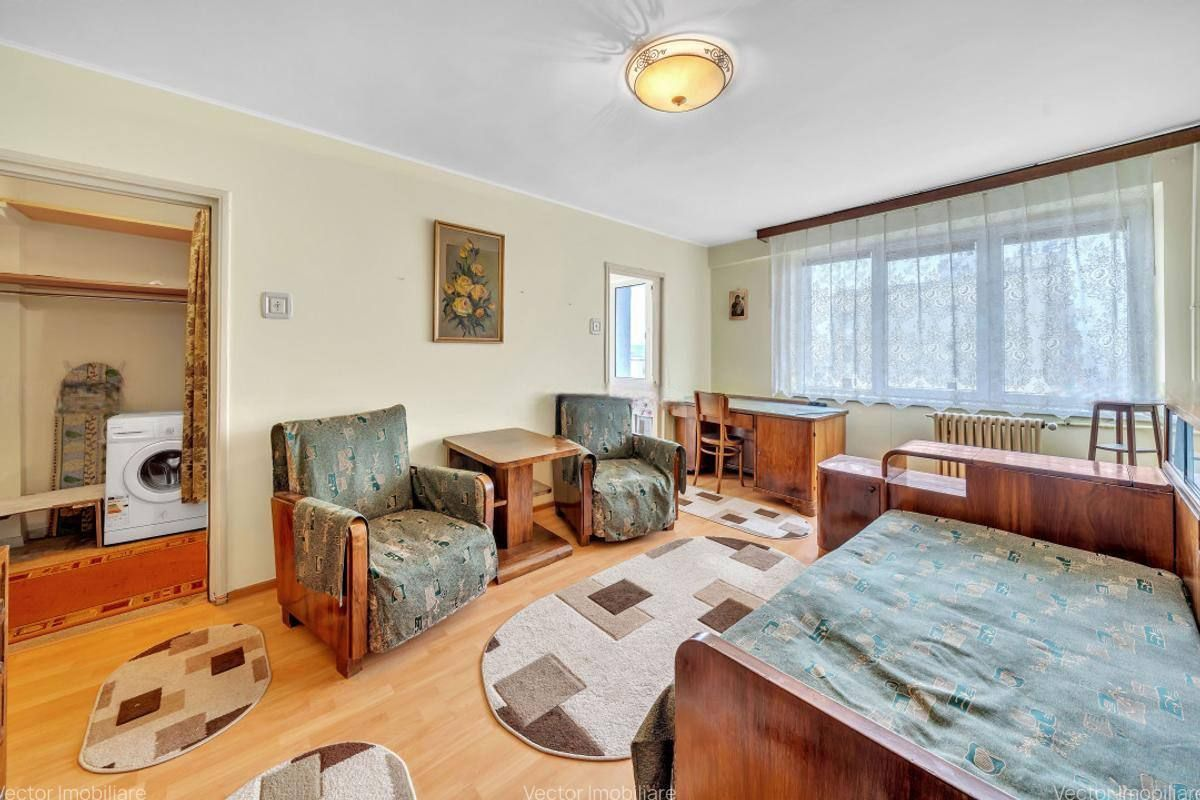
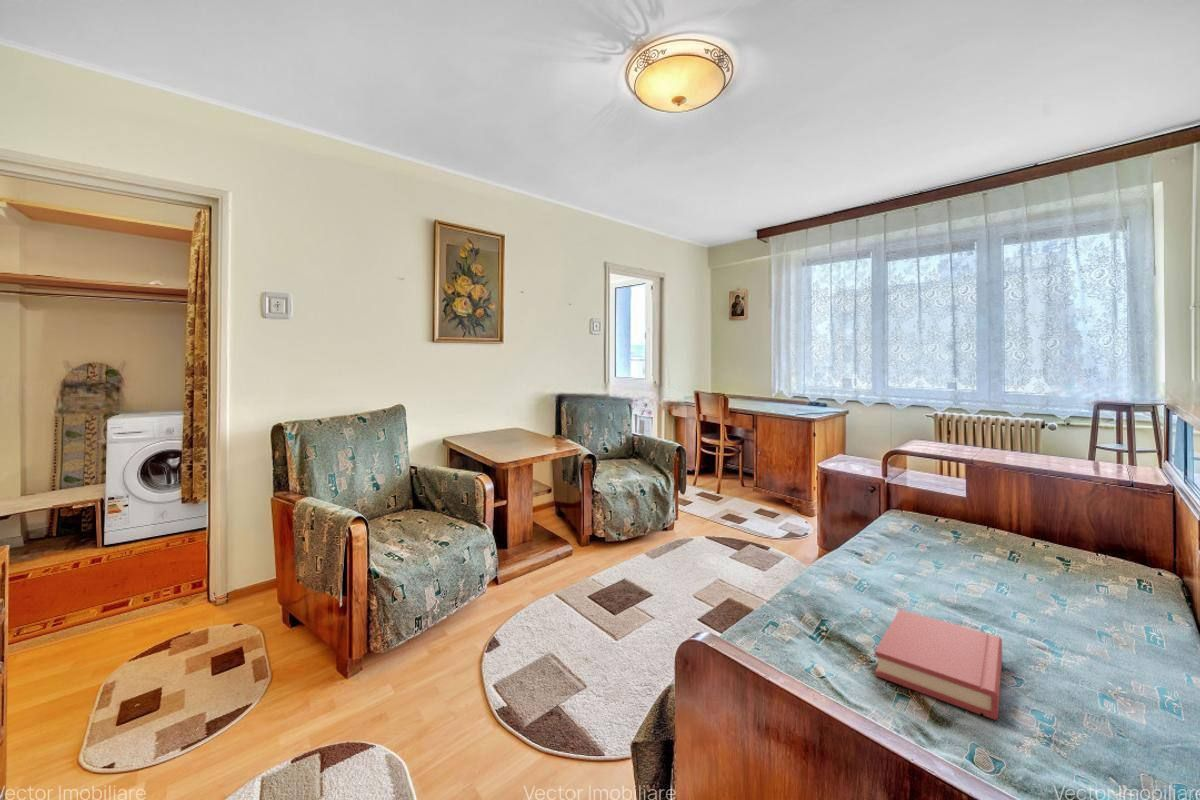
+ hardback book [874,608,1003,721]
